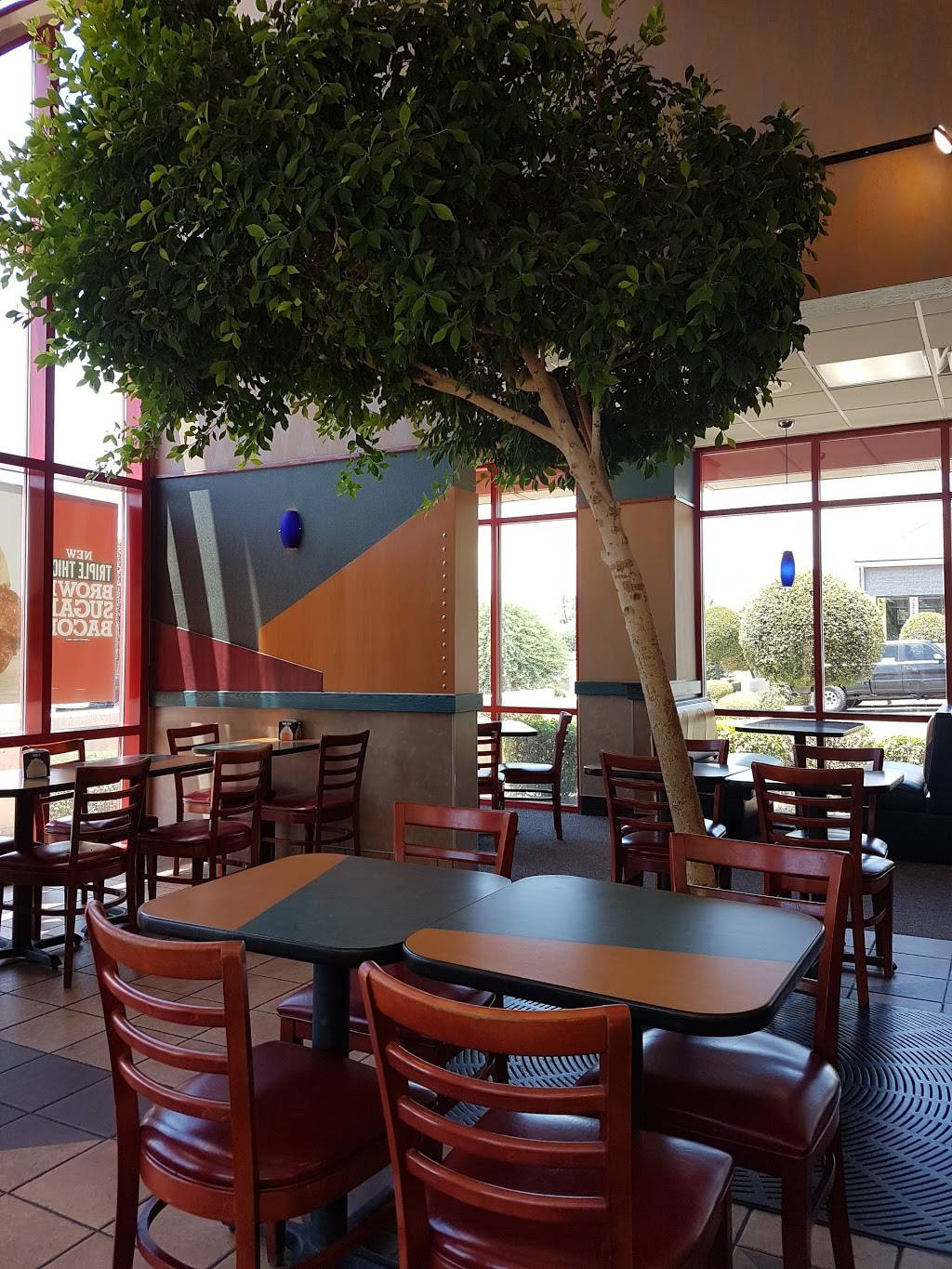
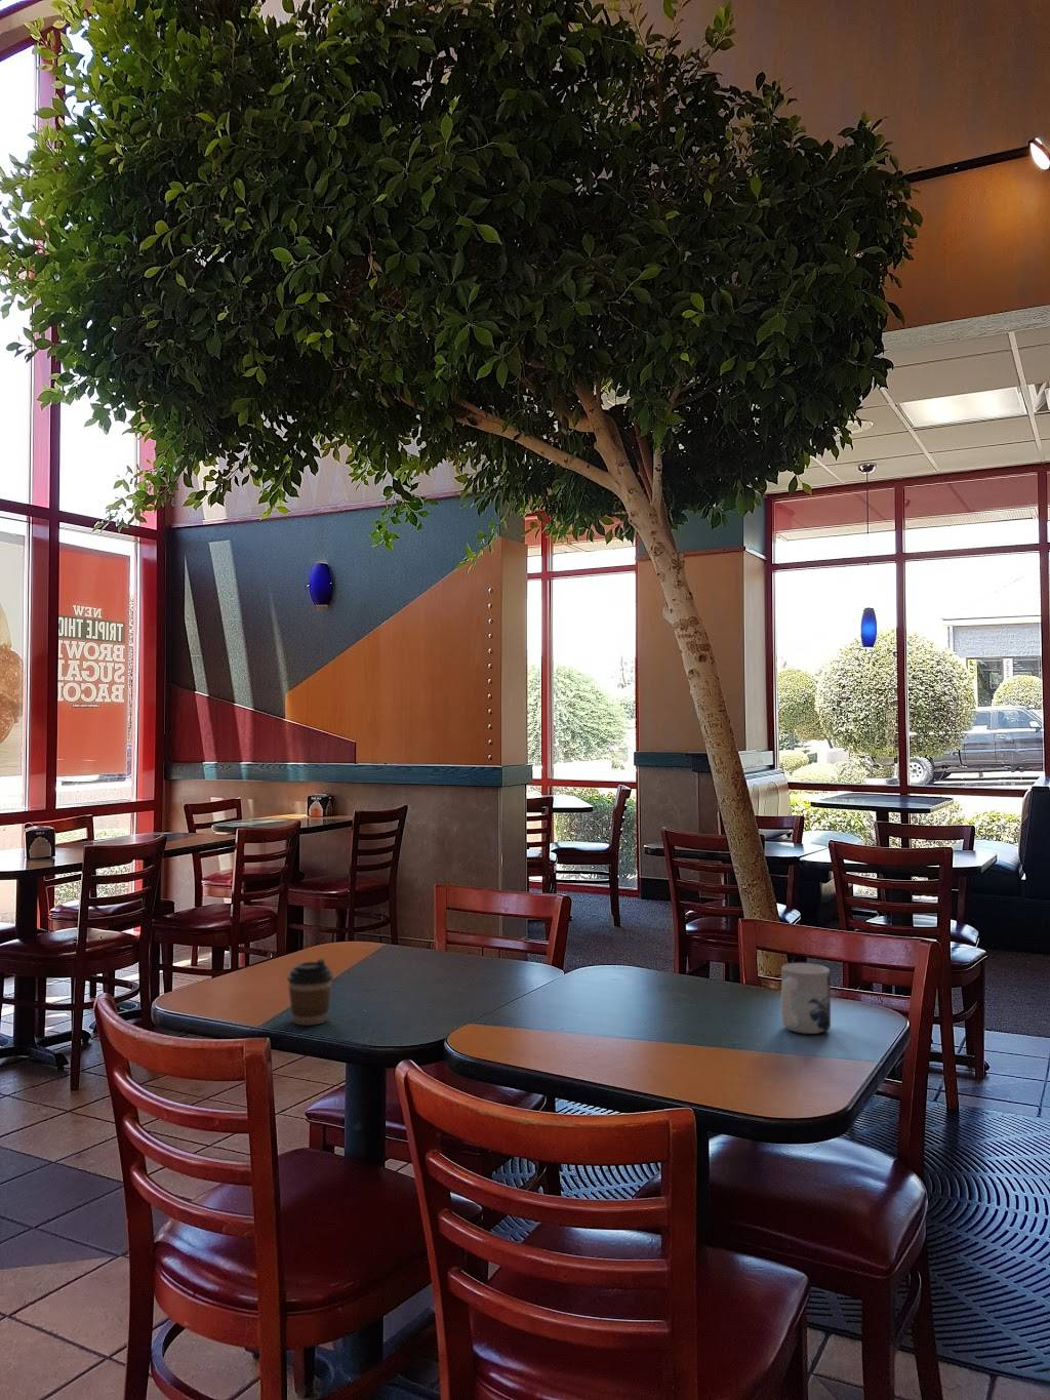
+ mug [780,962,832,1035]
+ coffee cup [286,958,334,1027]
